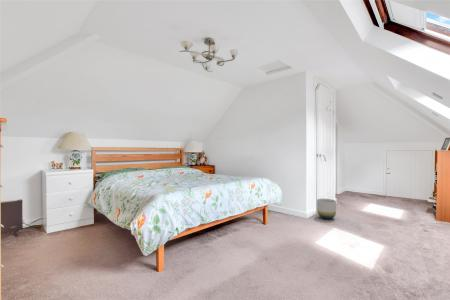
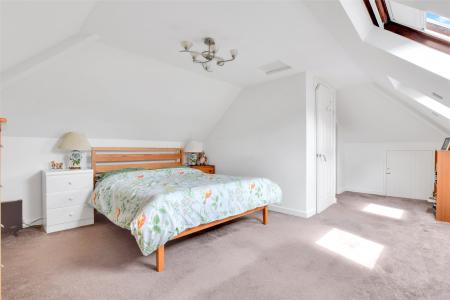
- planter [316,198,337,220]
